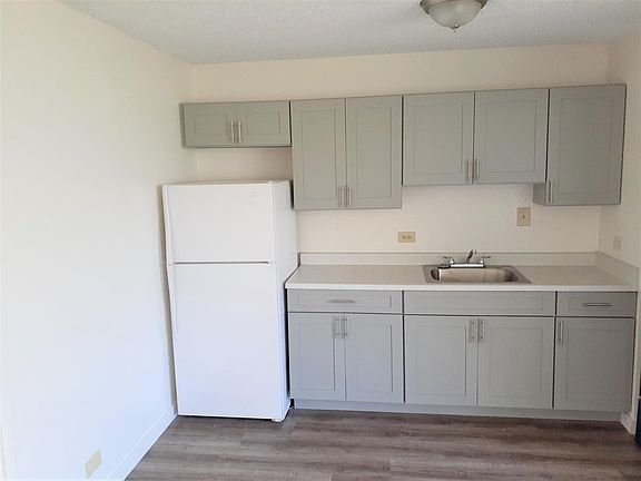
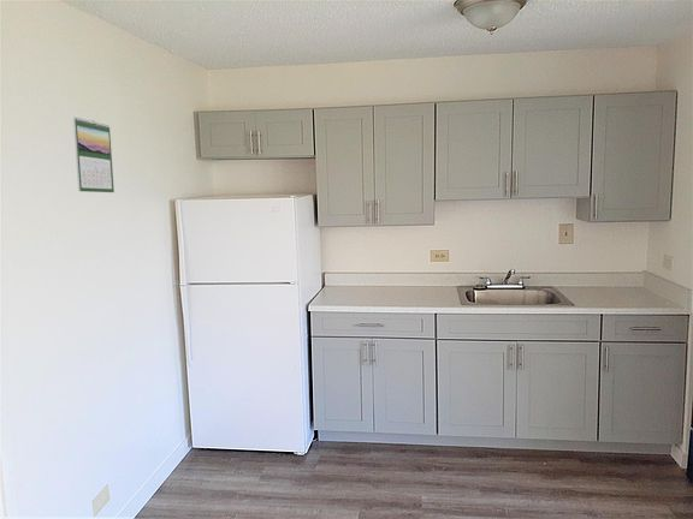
+ calendar [72,115,116,193]
